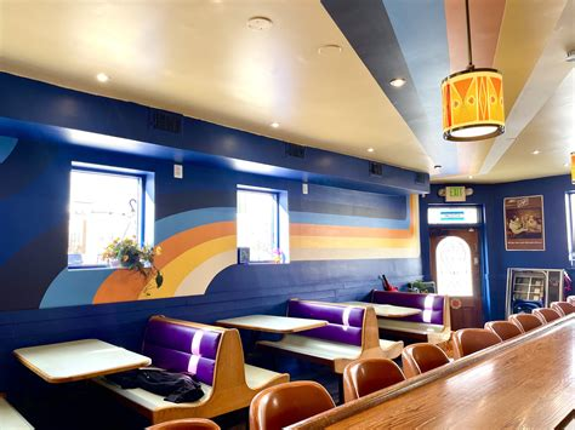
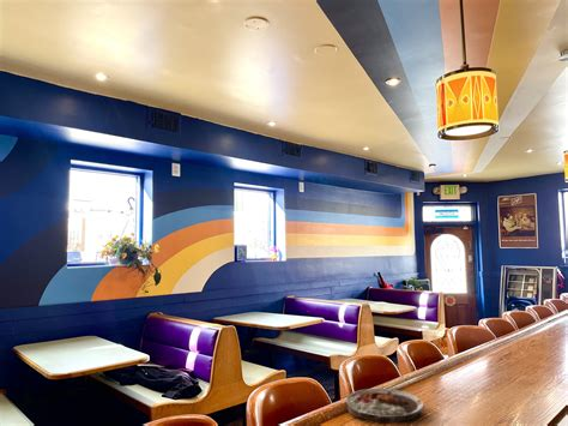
+ plate [345,388,425,425]
